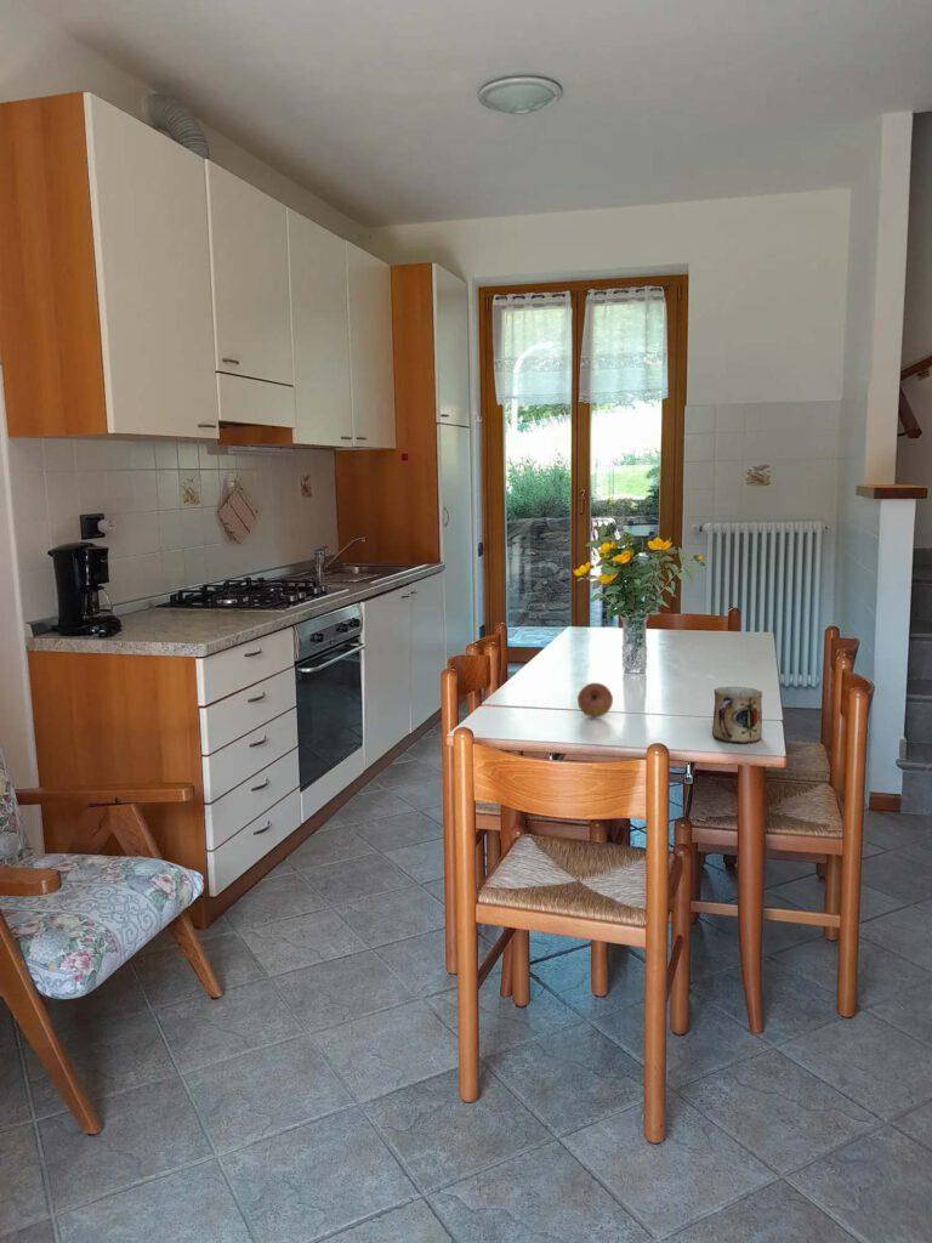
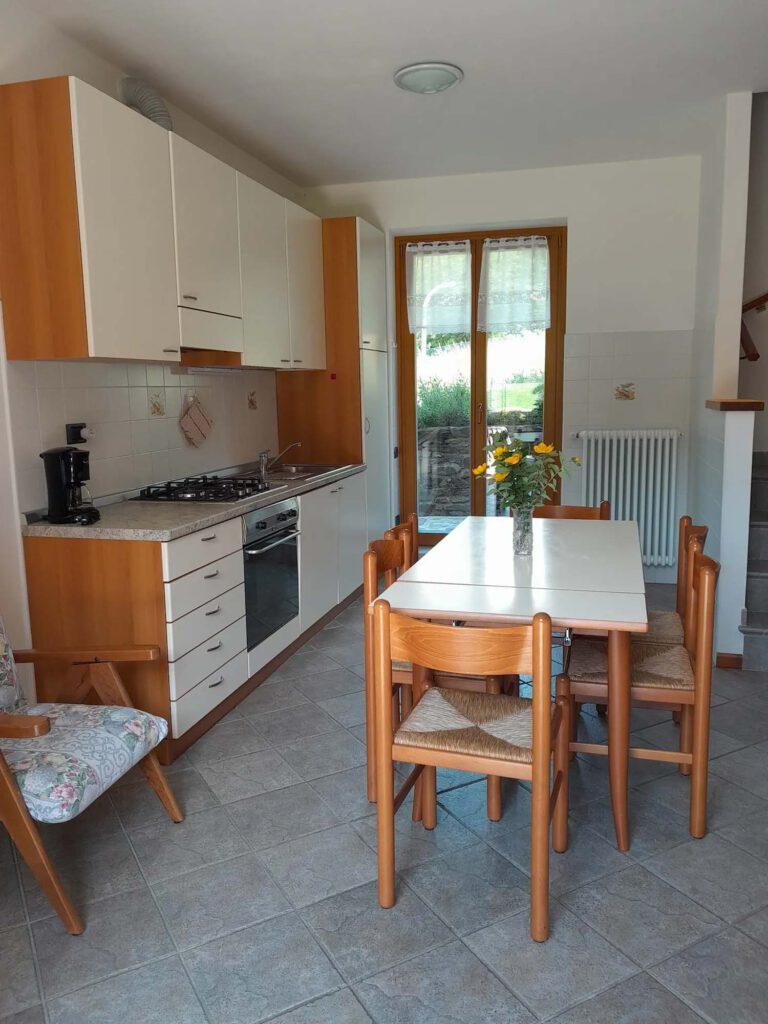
- fruit [576,682,614,719]
- mug [711,686,763,744]
